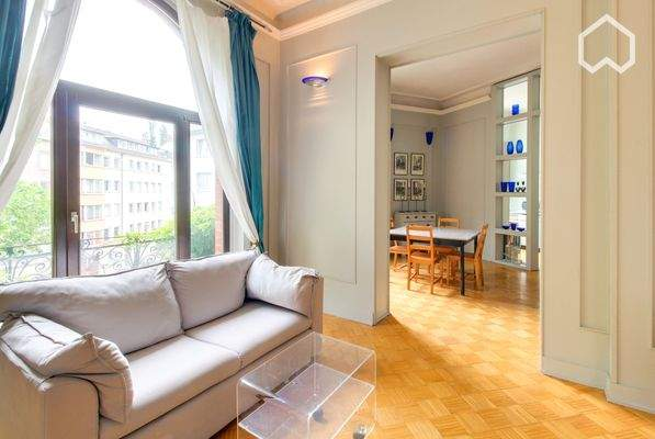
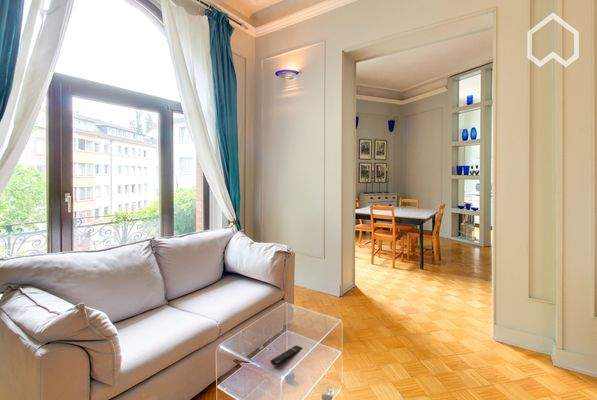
+ remote control [269,345,303,366]
